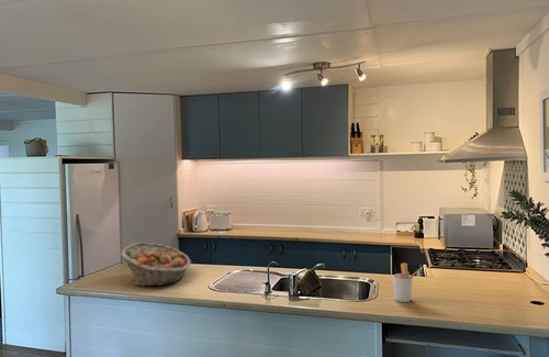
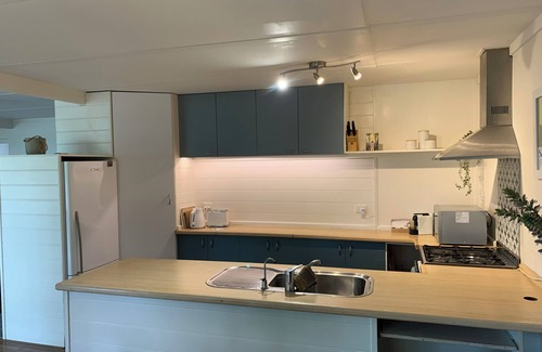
- fruit basket [120,242,192,288]
- utensil holder [392,261,424,303]
